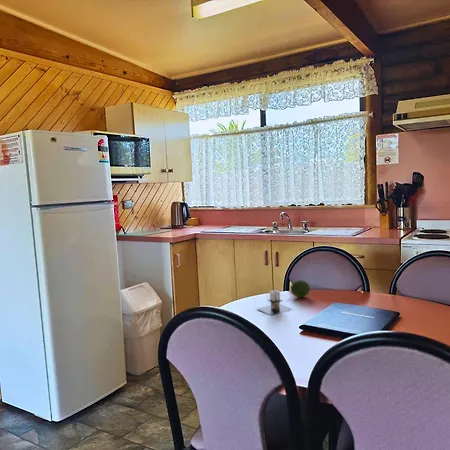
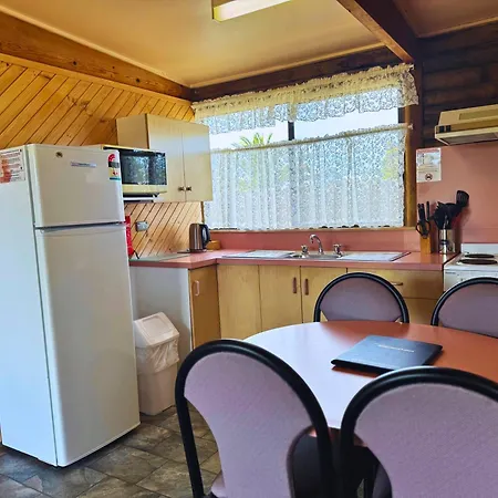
- architectural model [255,289,292,317]
- fruit [289,279,311,298]
